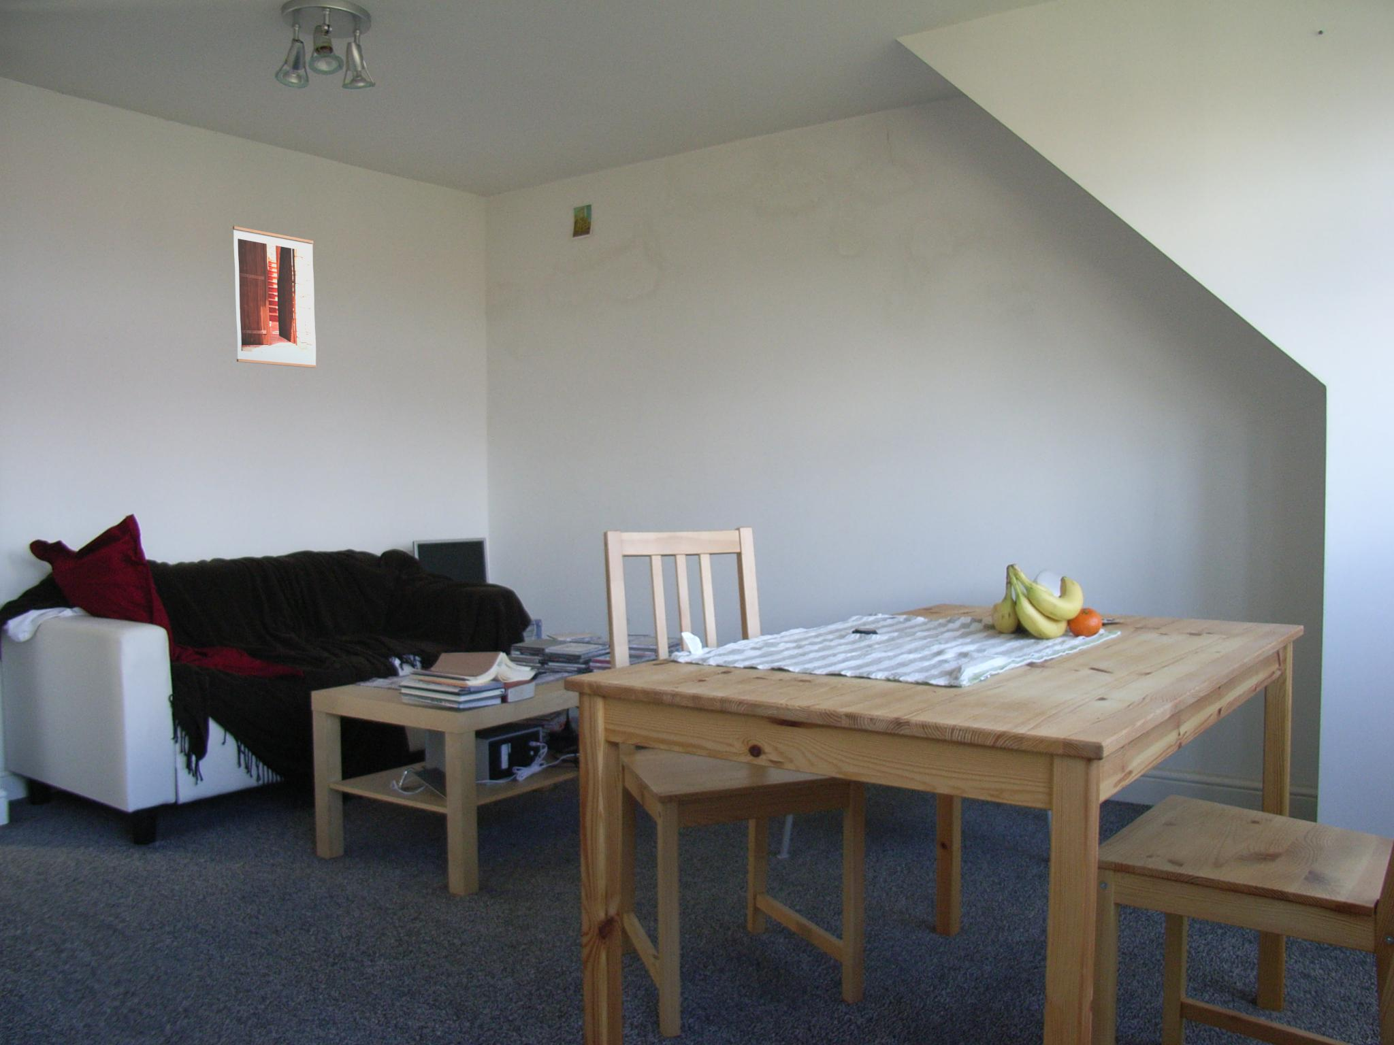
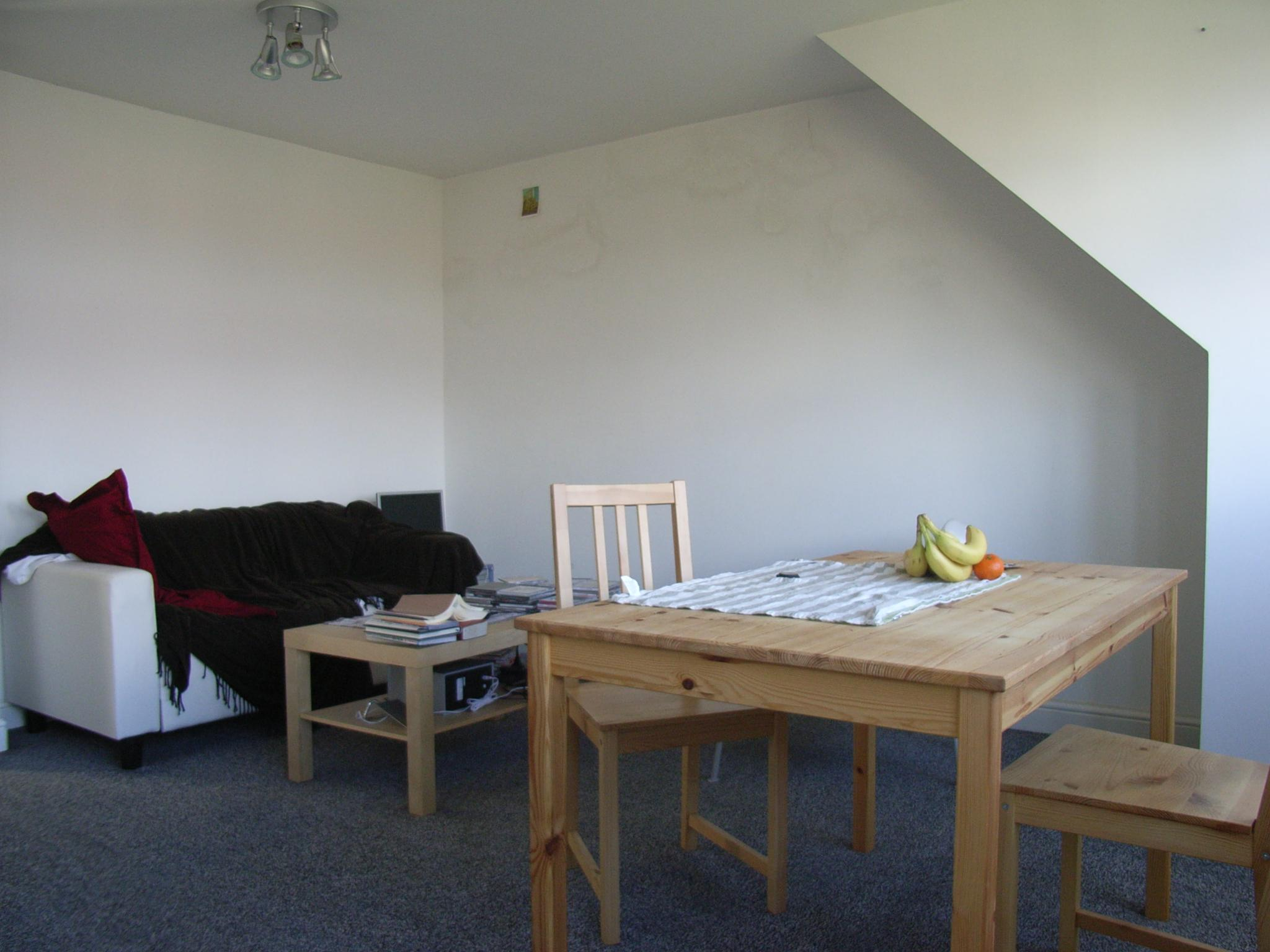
- wall art [232,225,317,369]
